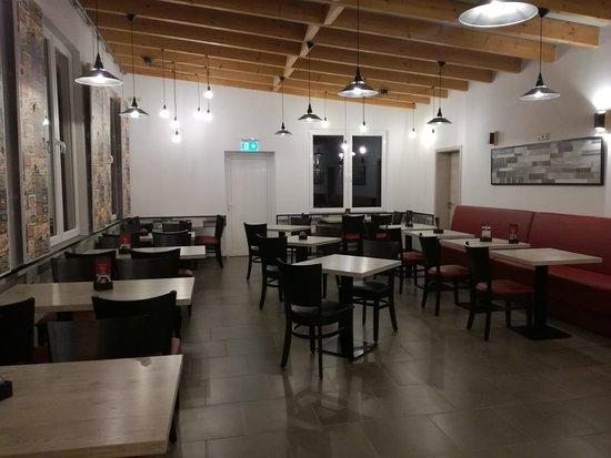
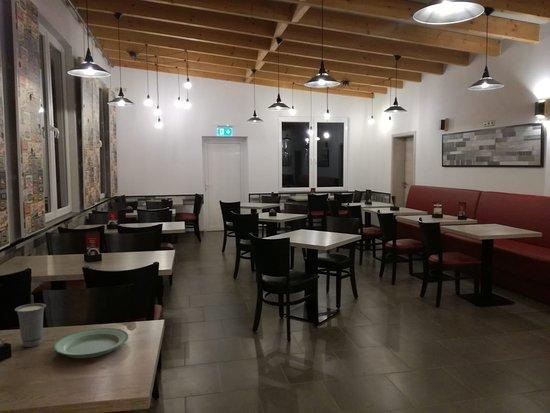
+ plate [53,327,130,359]
+ cup [14,302,47,348]
